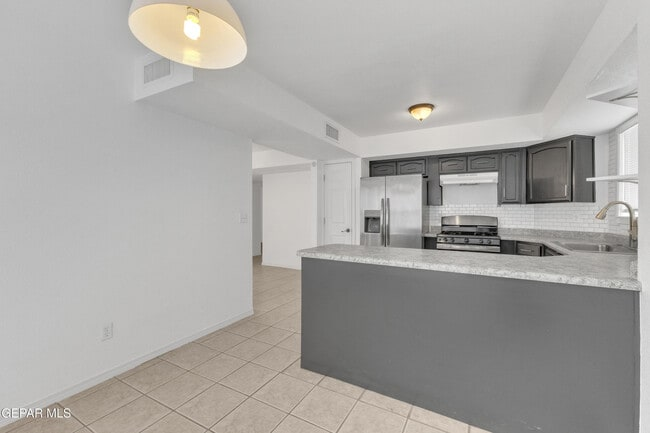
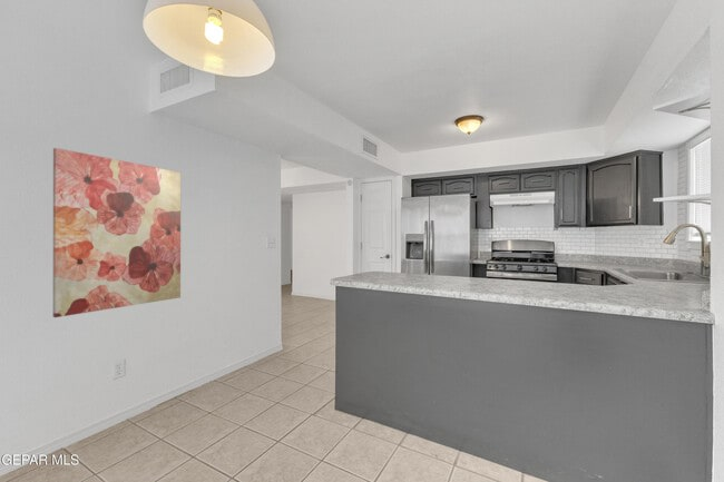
+ wall art [52,147,182,318]
